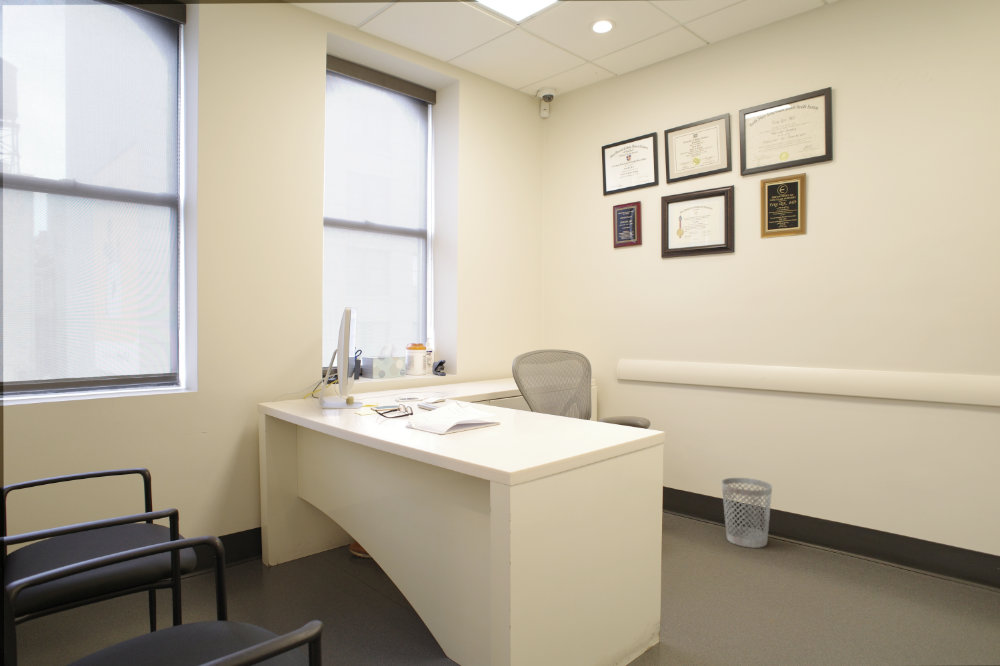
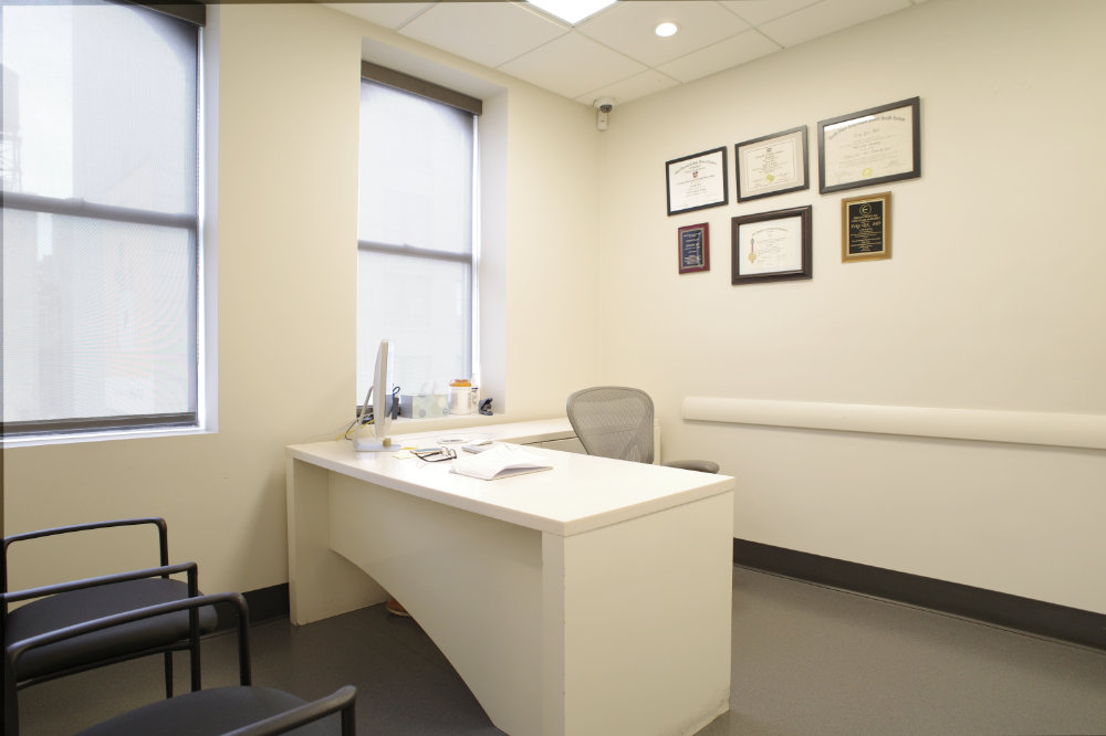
- wastebasket [721,477,773,549]
